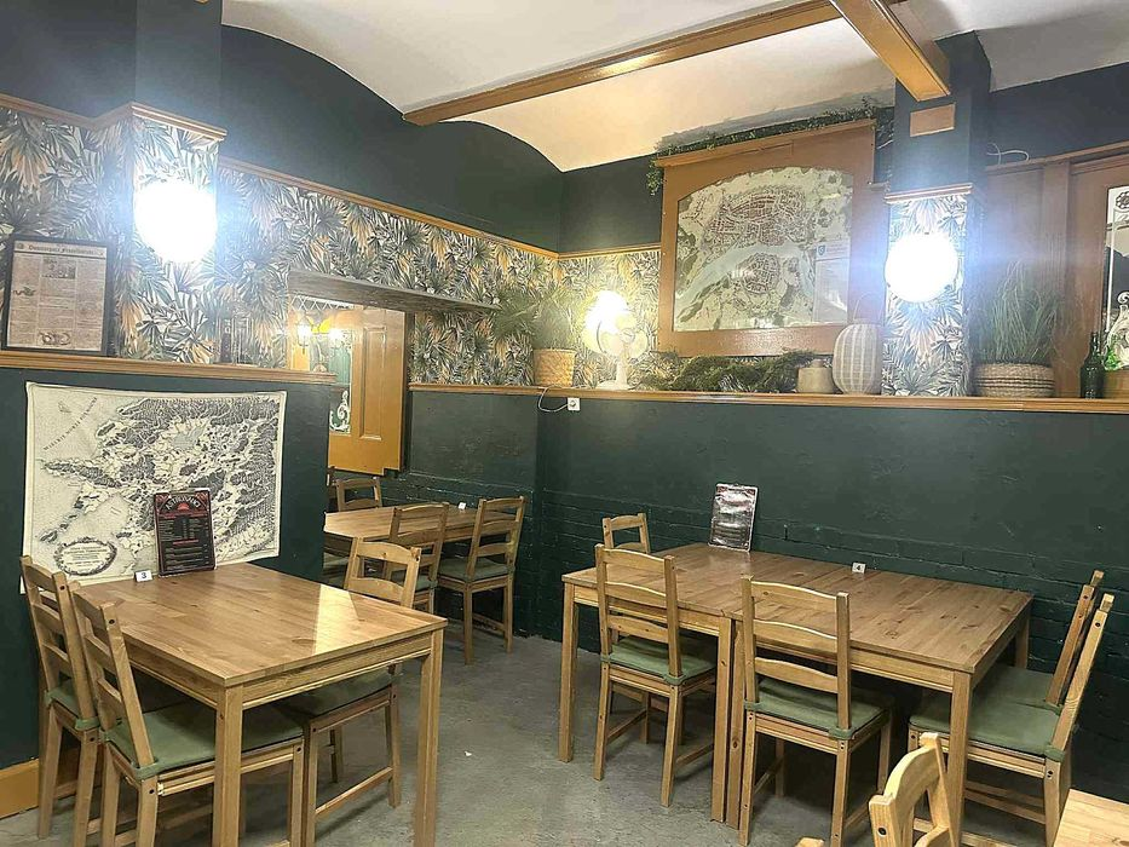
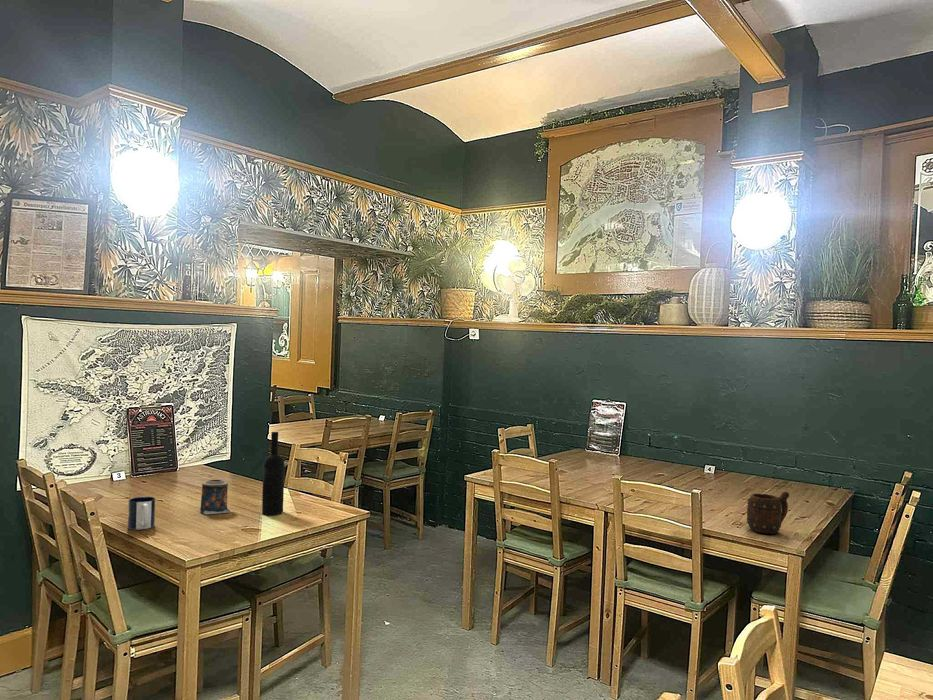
+ mug [746,491,790,535]
+ candle [199,479,230,515]
+ wine bottle [261,431,285,516]
+ mug [127,496,156,531]
